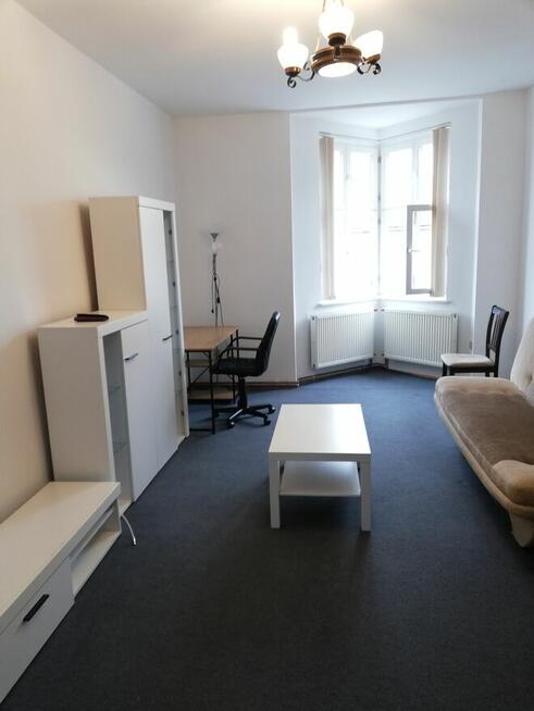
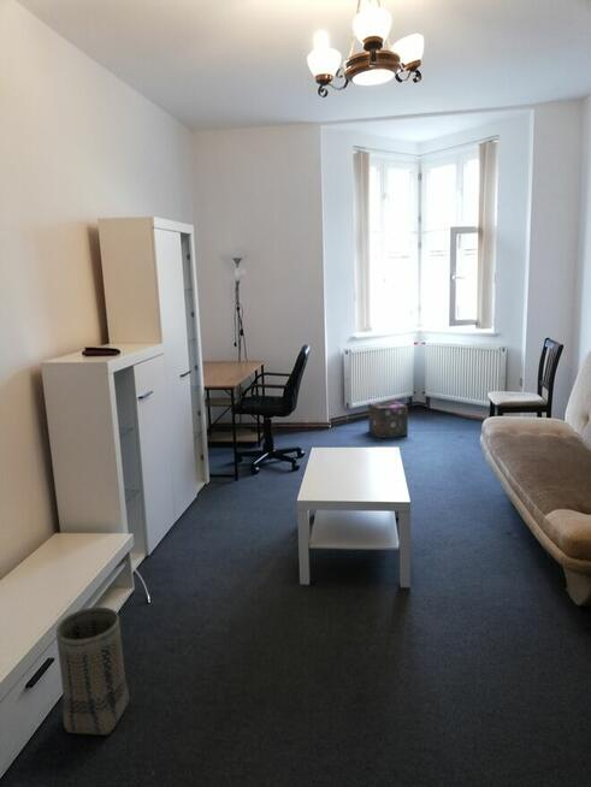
+ speaker [367,400,409,439]
+ basket [55,606,130,735]
